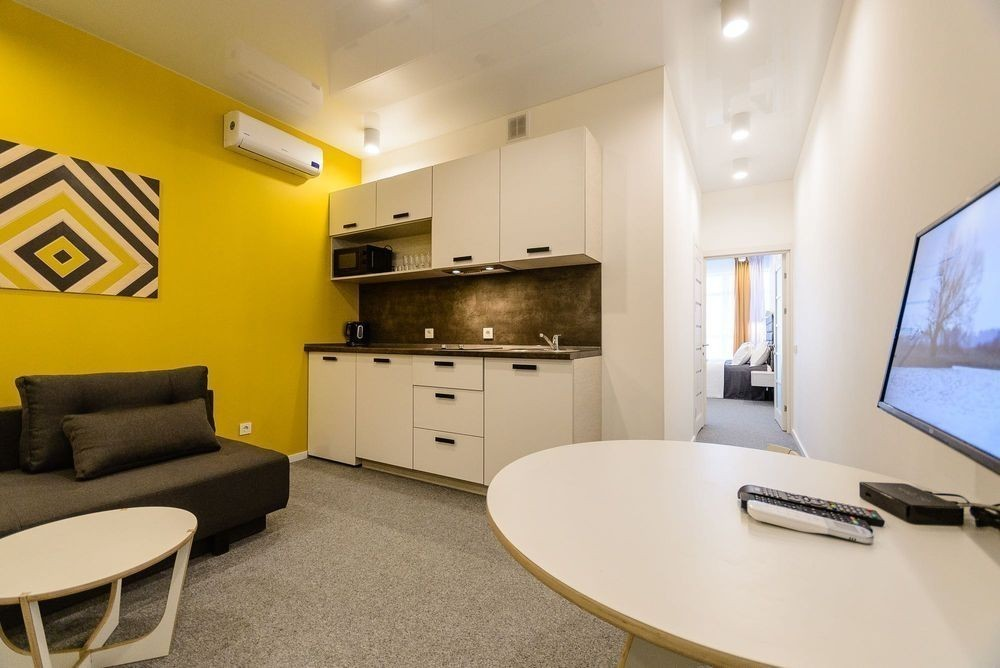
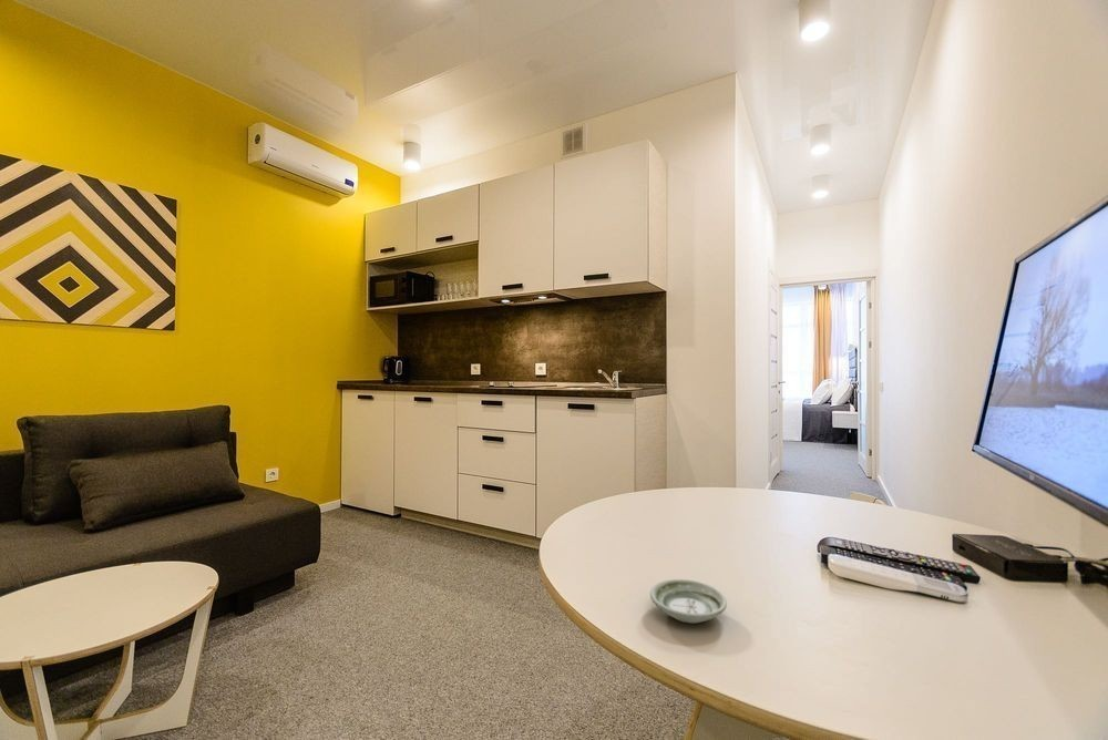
+ saucer [649,578,728,625]
